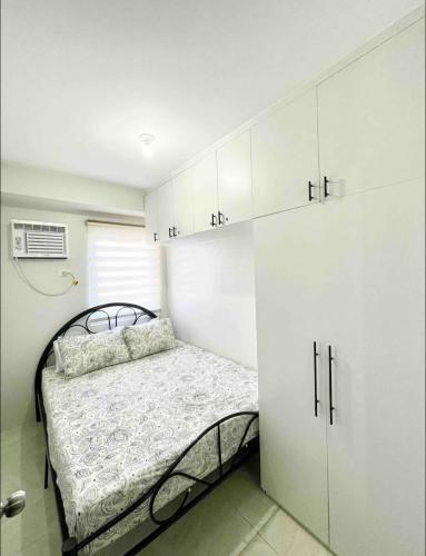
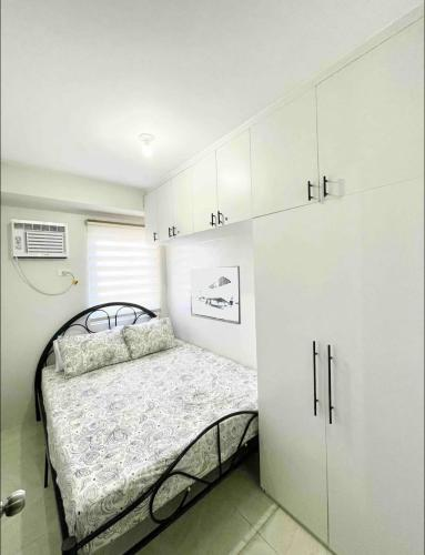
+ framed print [189,265,242,325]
